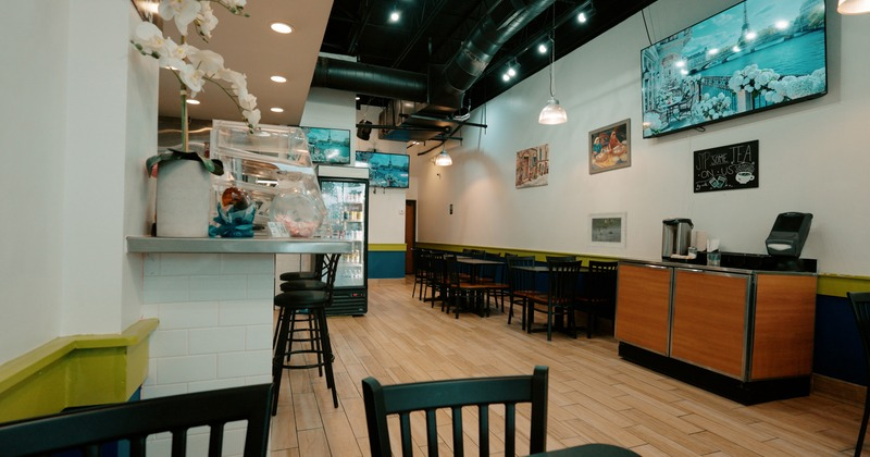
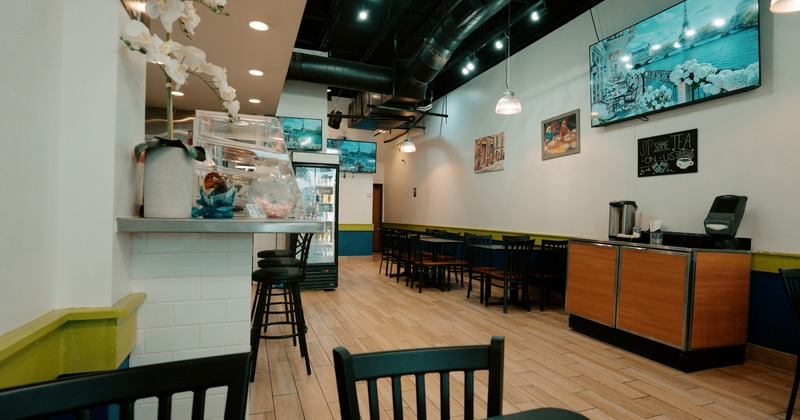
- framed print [586,210,629,250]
